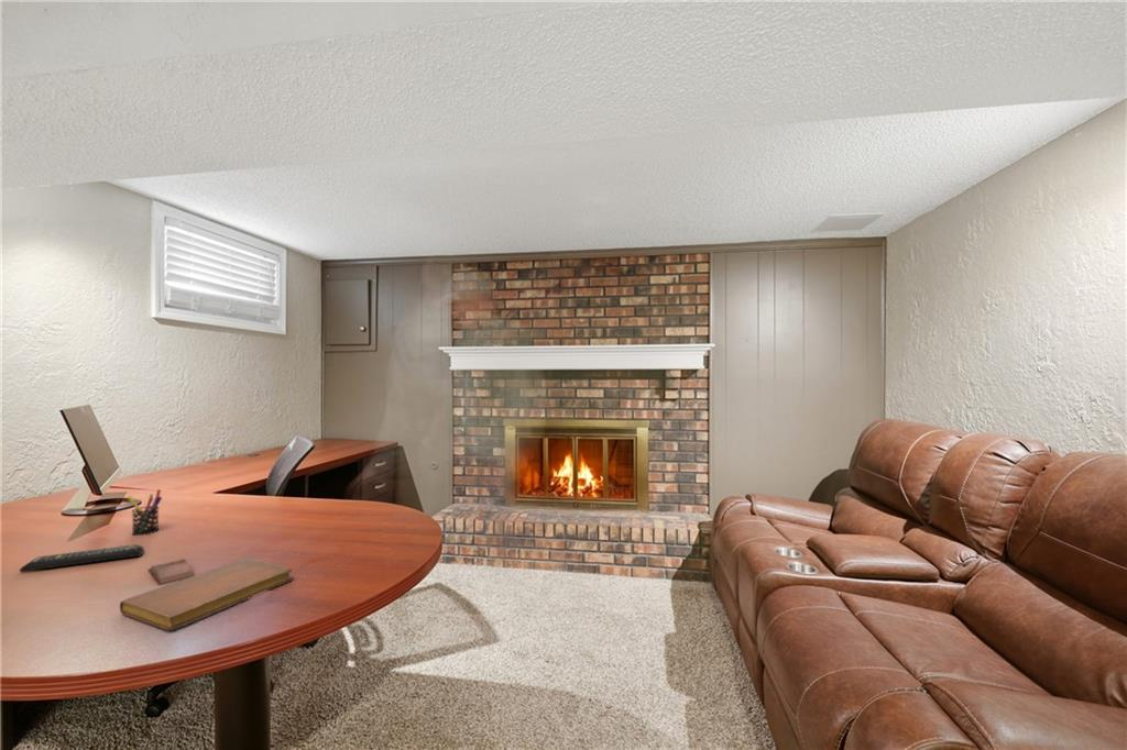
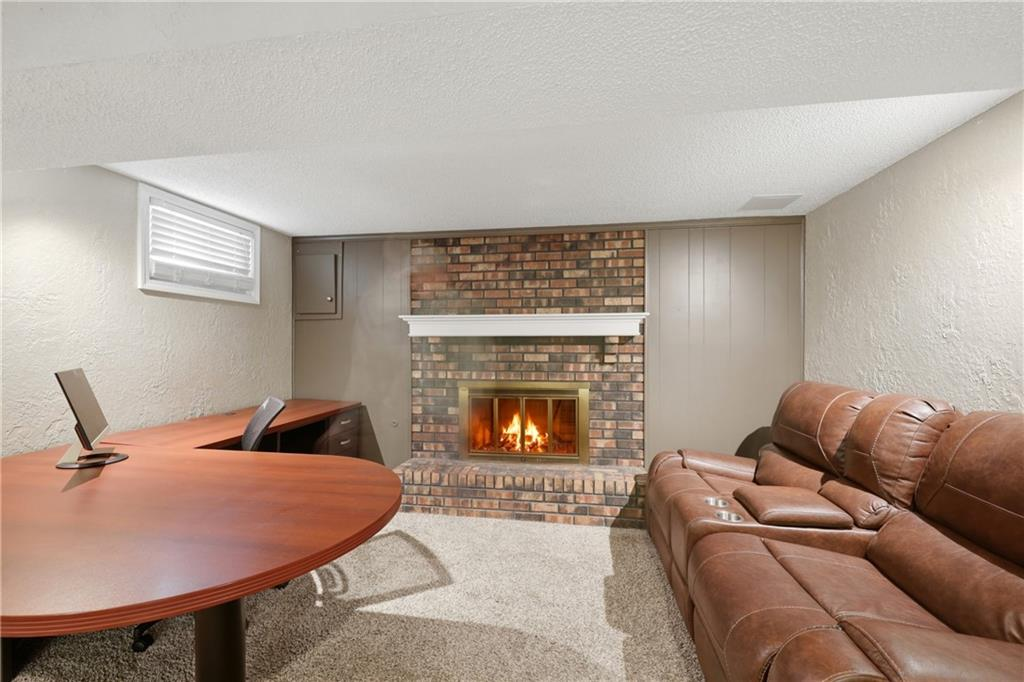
- book [147,558,196,586]
- notebook [119,556,294,631]
- pen holder [127,488,163,537]
- remote control [19,543,145,573]
